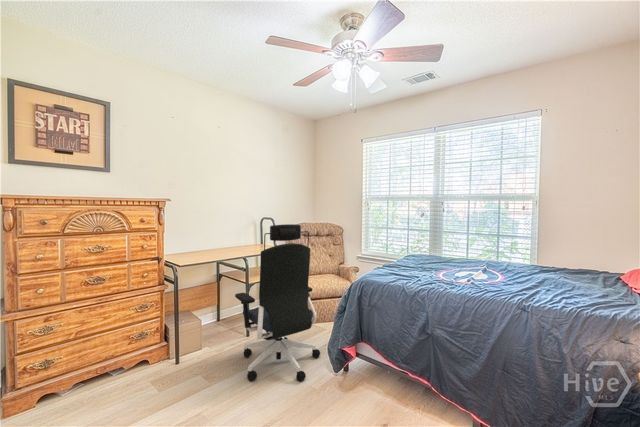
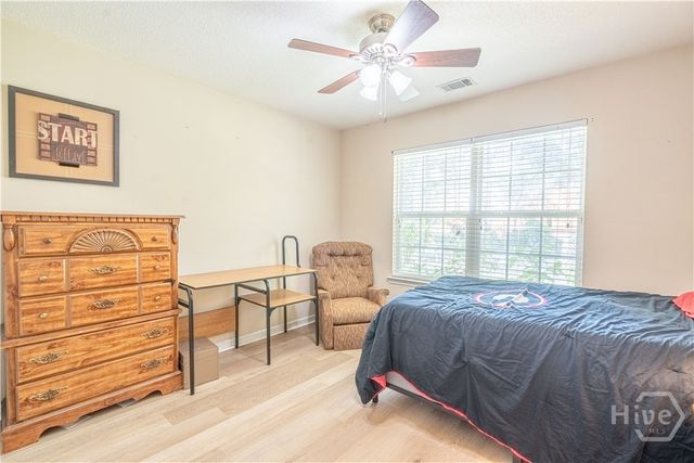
- office chair [234,223,321,382]
